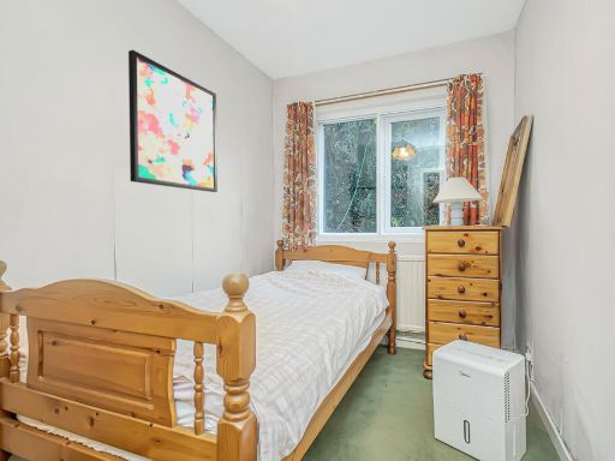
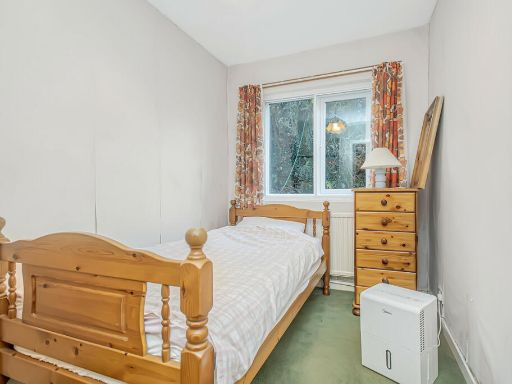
- wall art [127,49,219,193]
